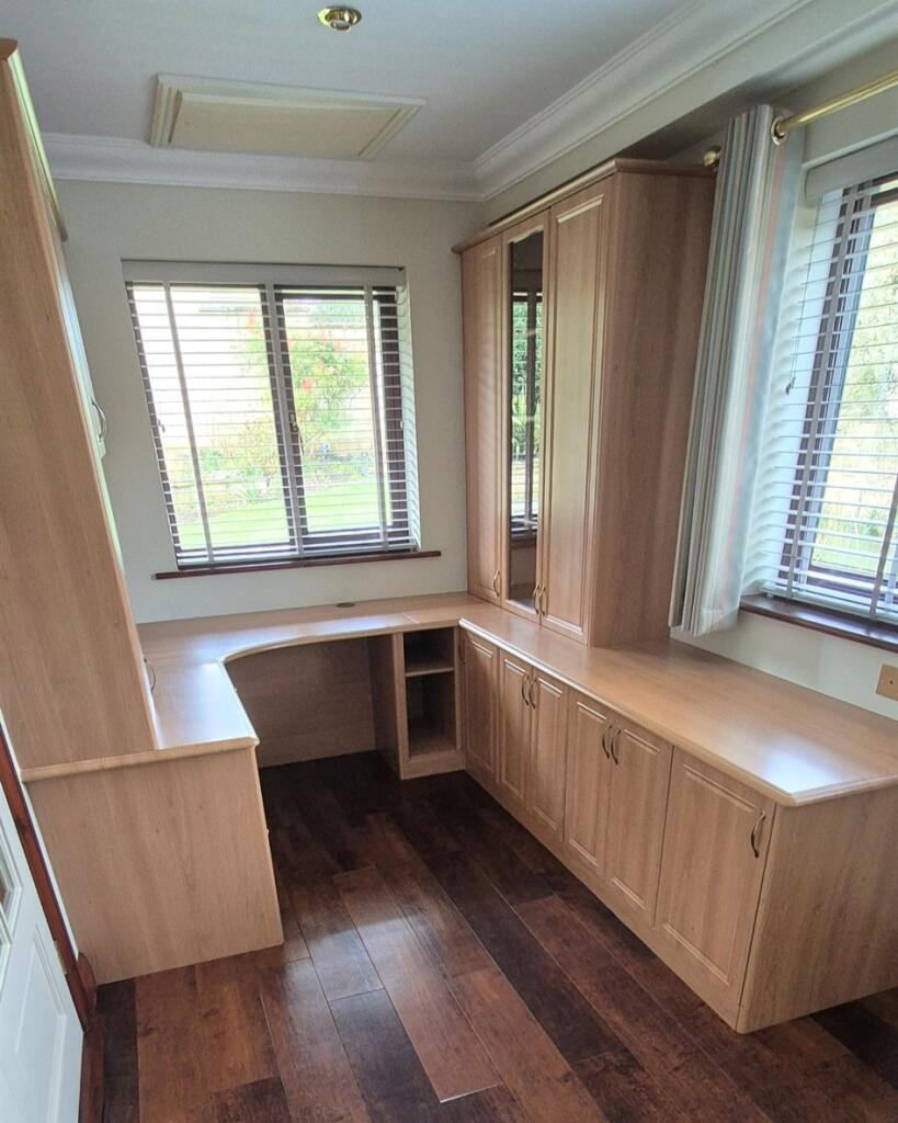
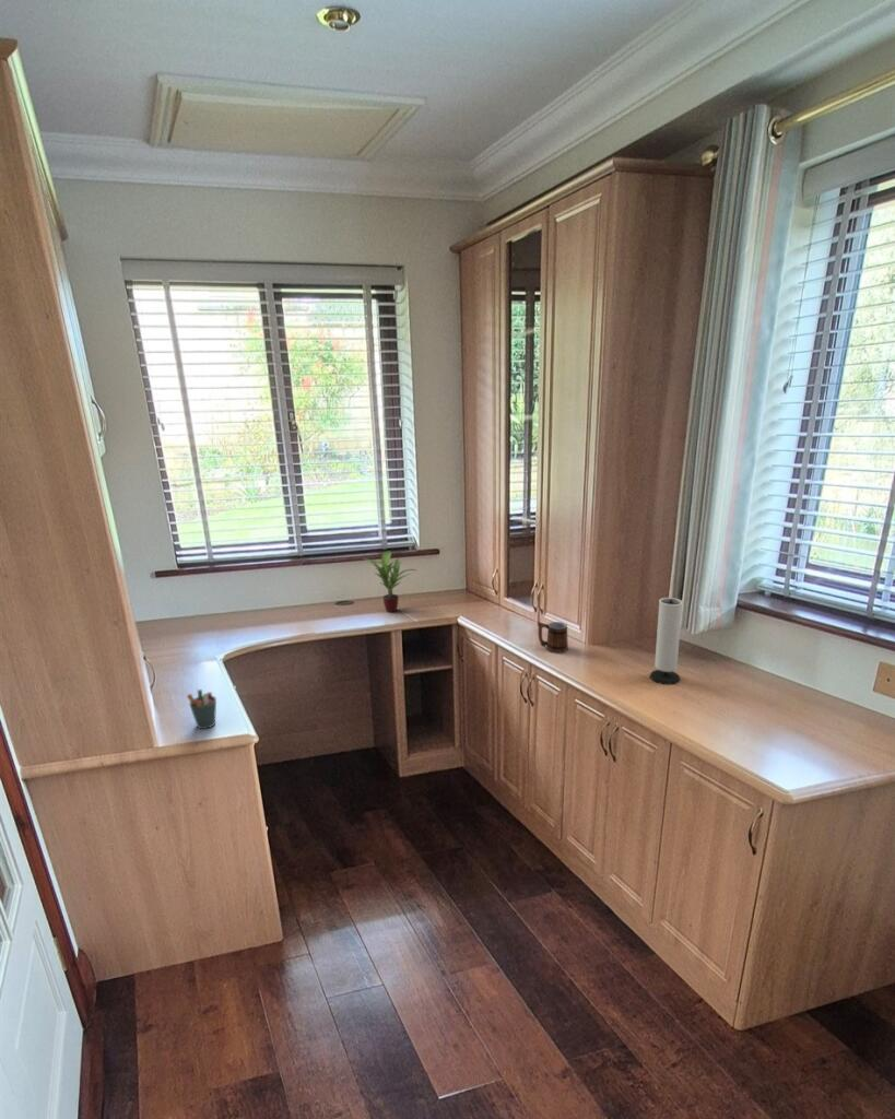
+ pen holder [186,688,217,730]
+ speaker [649,597,684,685]
+ potted plant [360,550,417,613]
+ mug [537,621,569,655]
